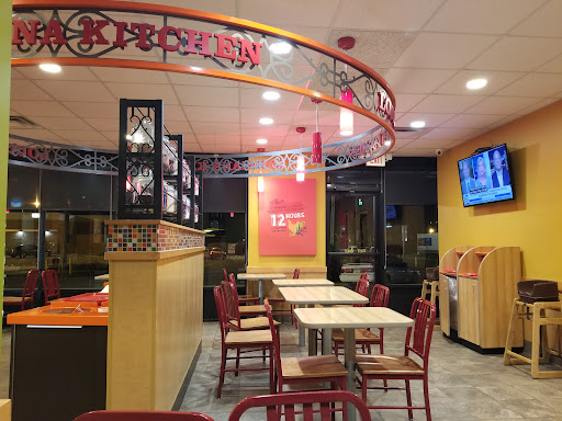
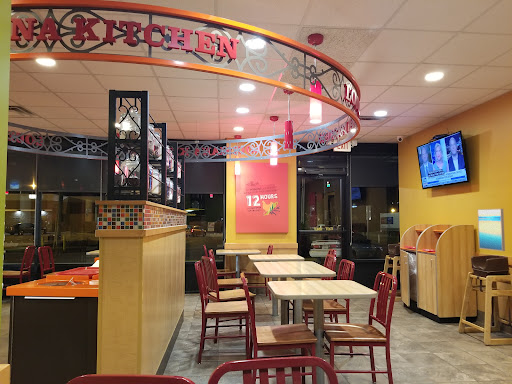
+ wall art [477,208,506,252]
